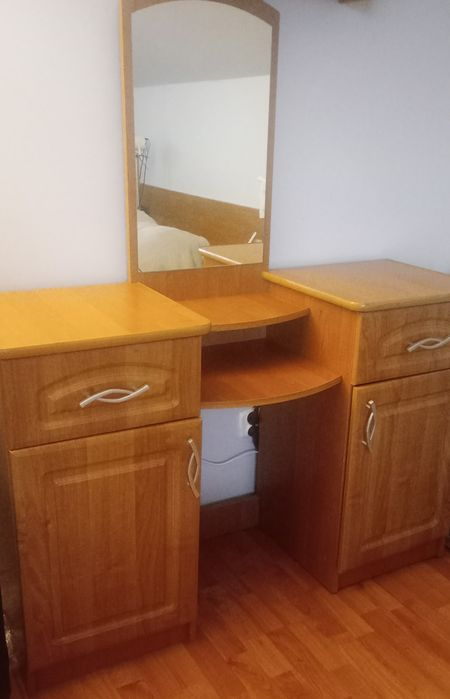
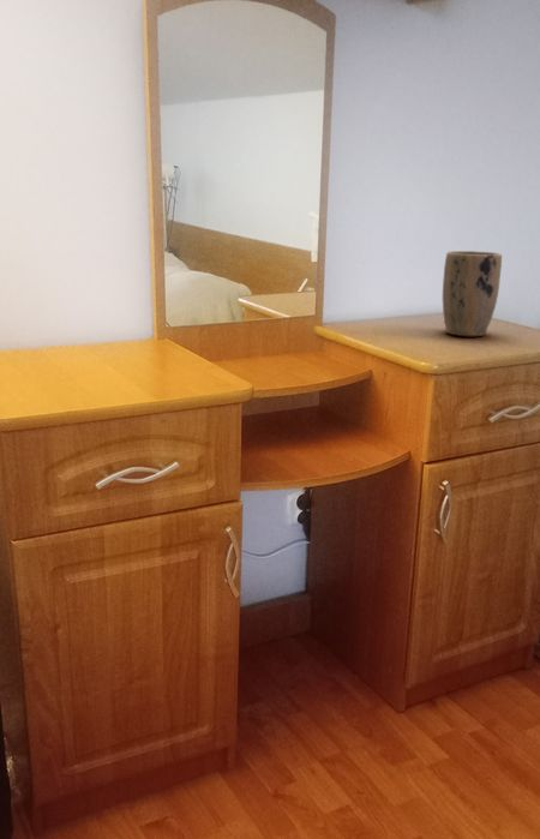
+ plant pot [442,250,503,337]
